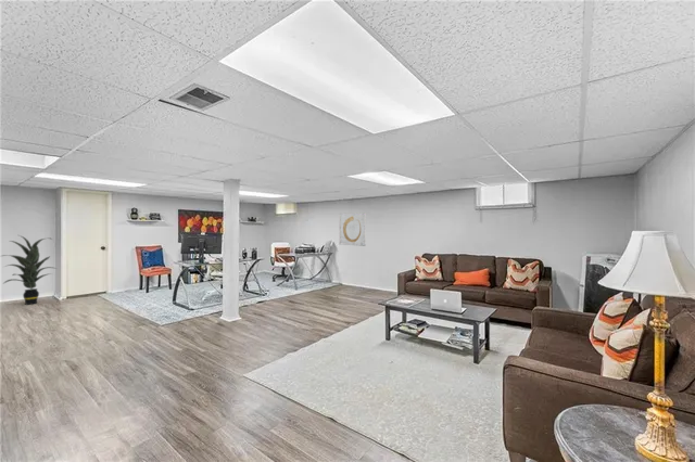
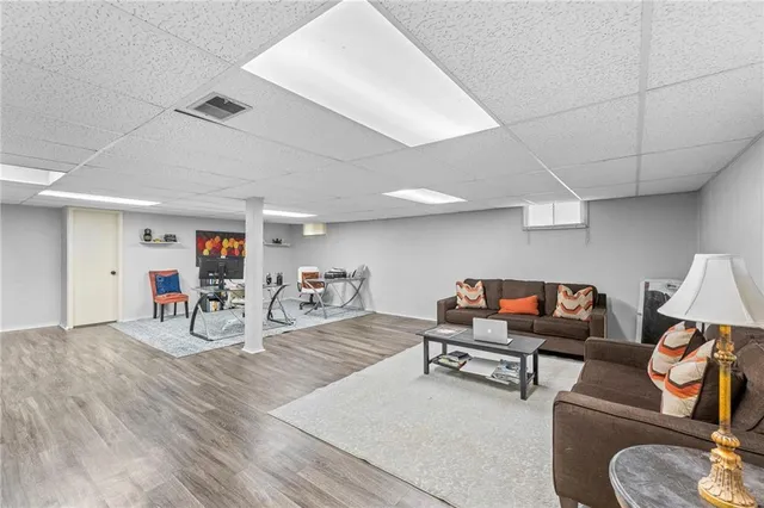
- wall art [338,211,367,247]
- indoor plant [1,234,58,306]
